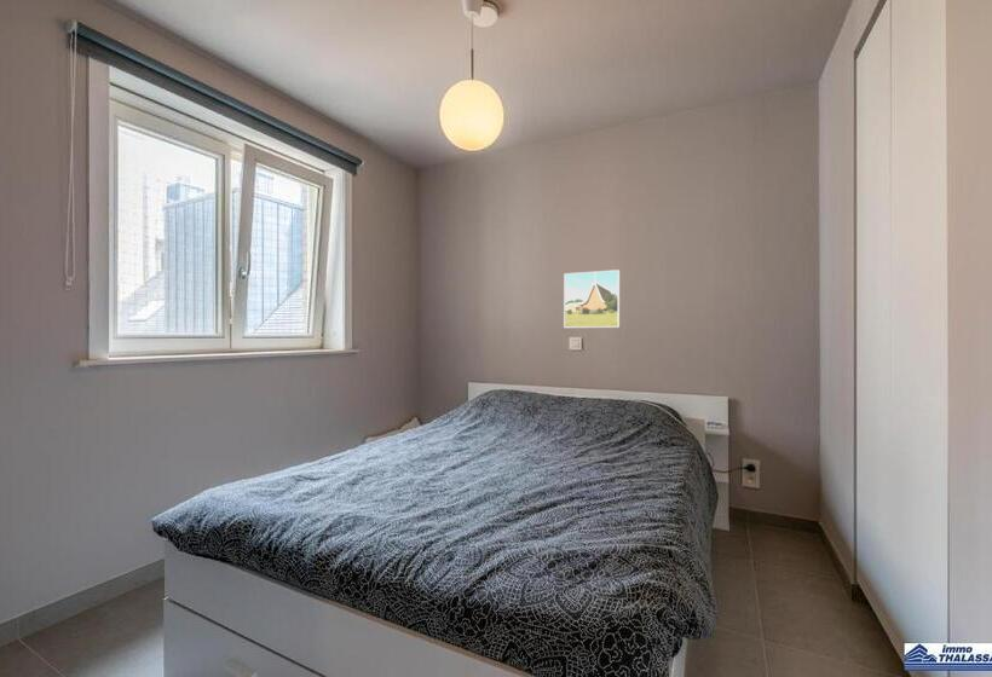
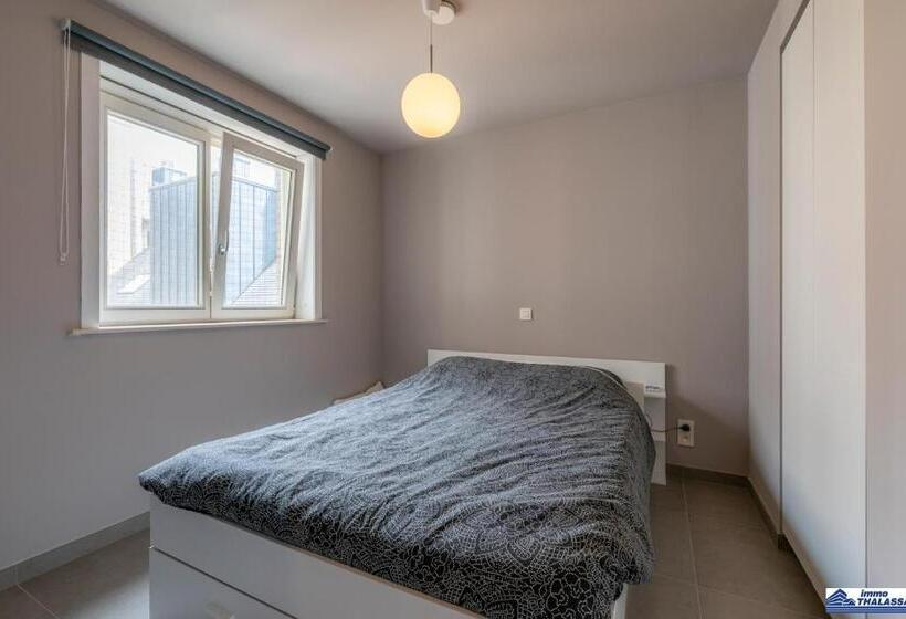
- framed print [563,268,621,329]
